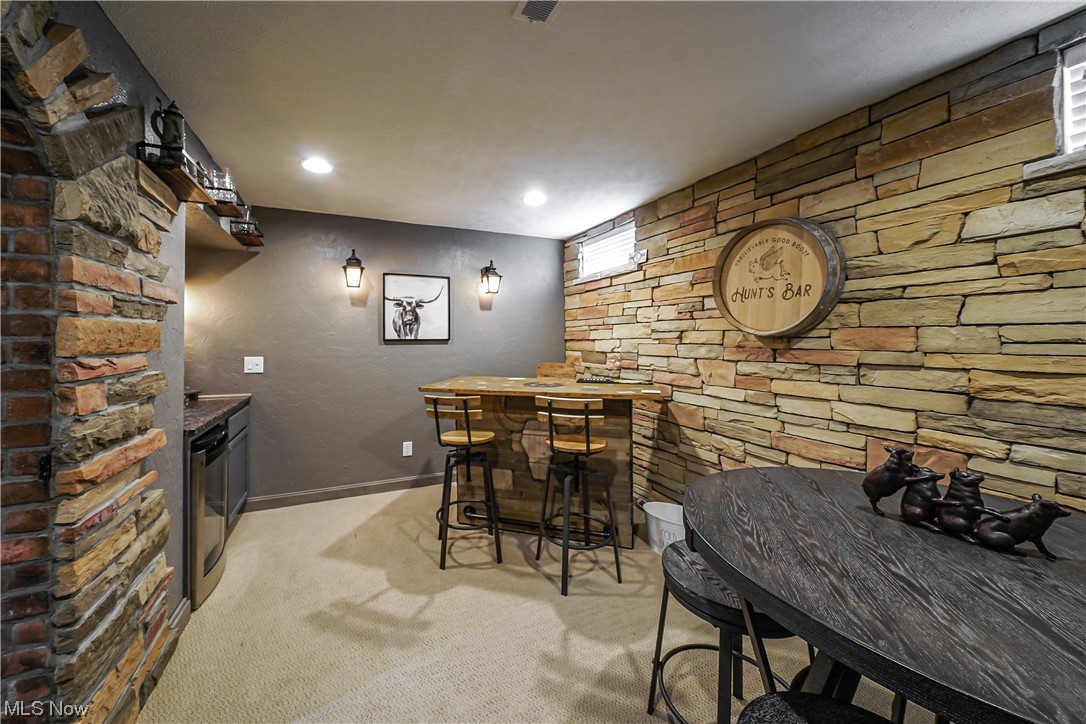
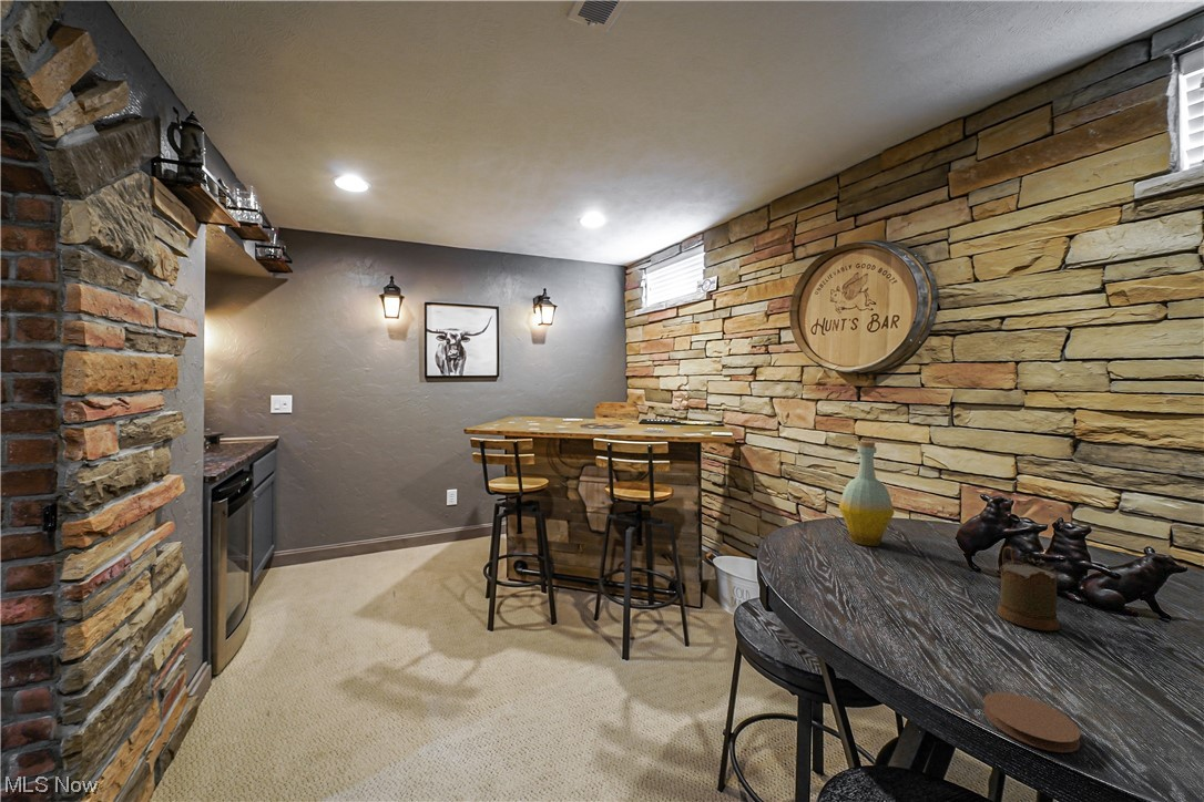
+ bottle [838,440,895,547]
+ beer mug [996,546,1061,631]
+ coaster [982,691,1082,753]
